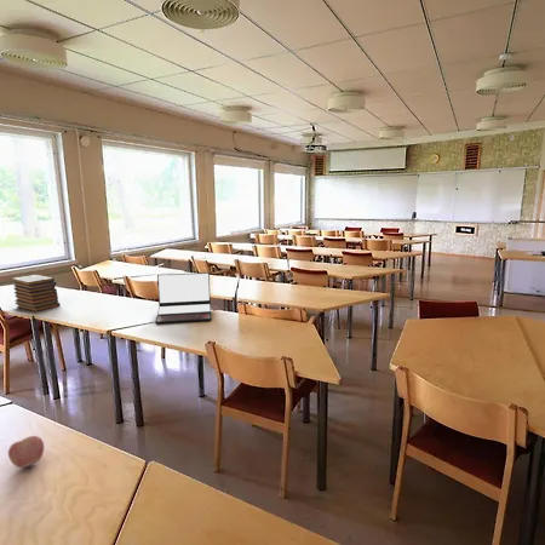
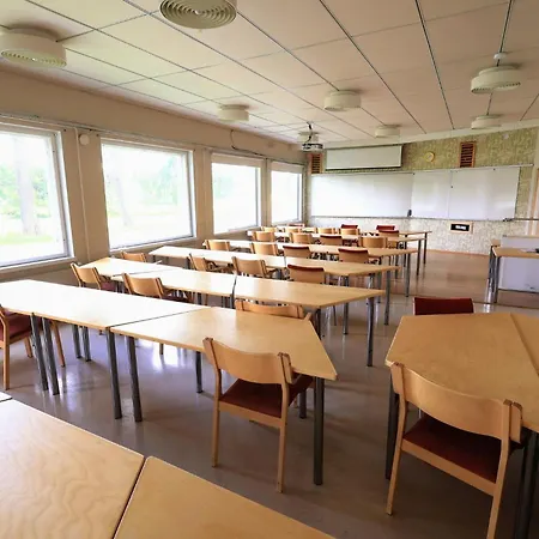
- apple [7,435,45,469]
- book stack [10,274,61,312]
- laptop [154,271,212,325]
